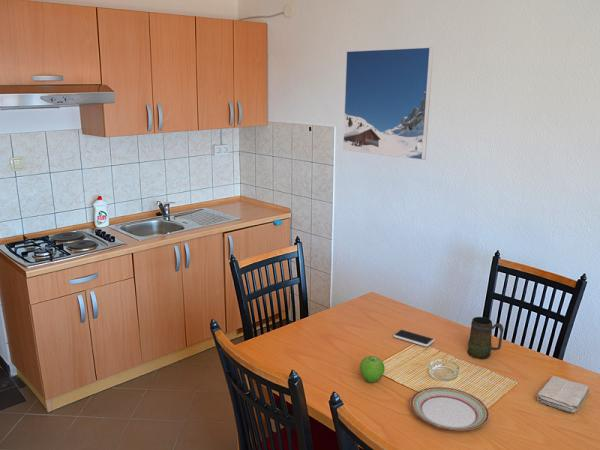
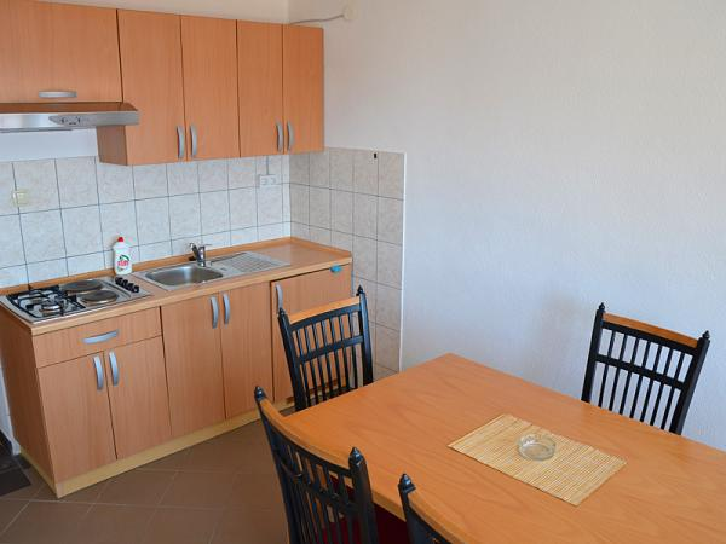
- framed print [342,46,435,161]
- plate [409,386,490,431]
- smartphone [392,329,435,348]
- fruit [359,355,386,384]
- washcloth [536,375,590,413]
- mug [467,316,505,360]
